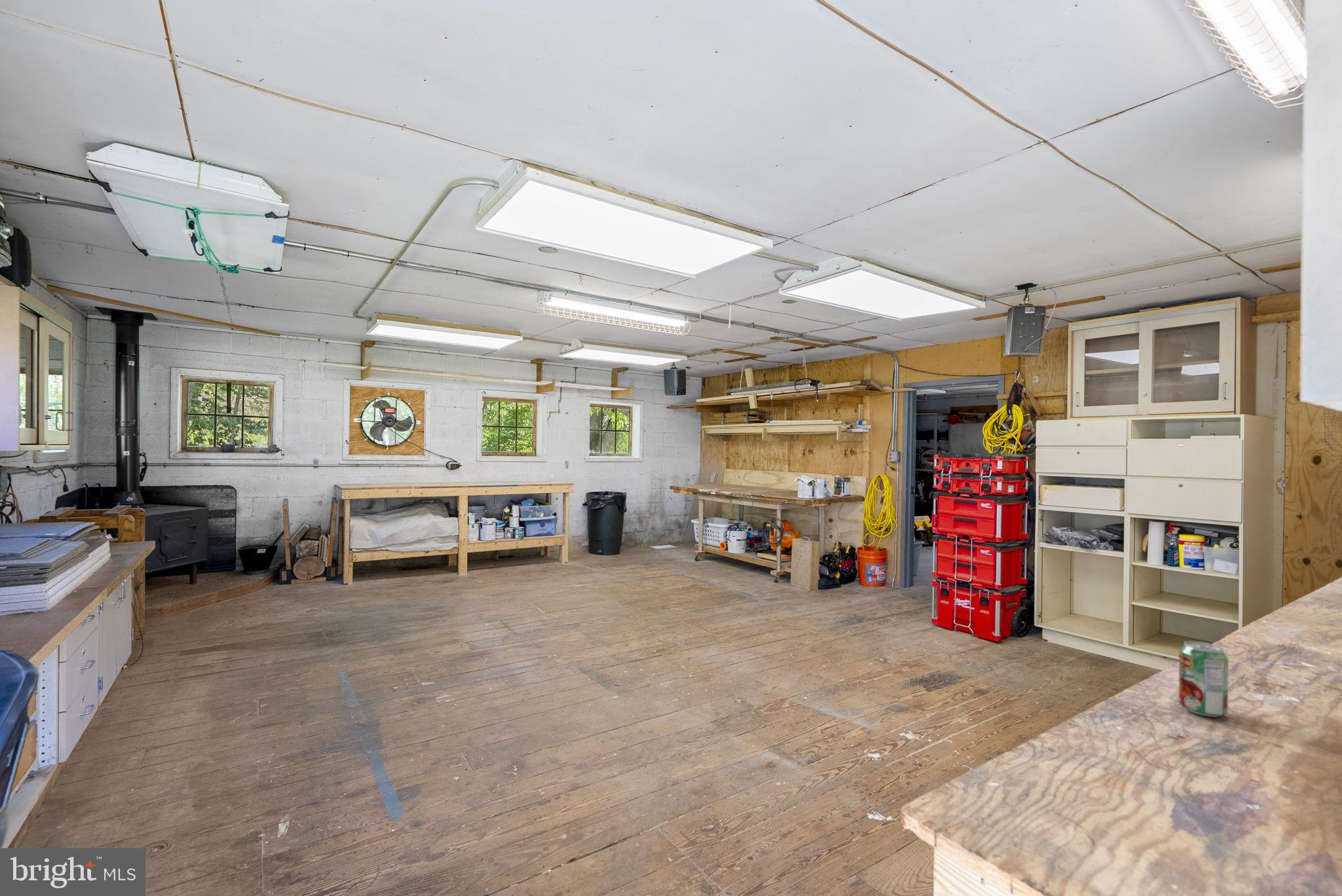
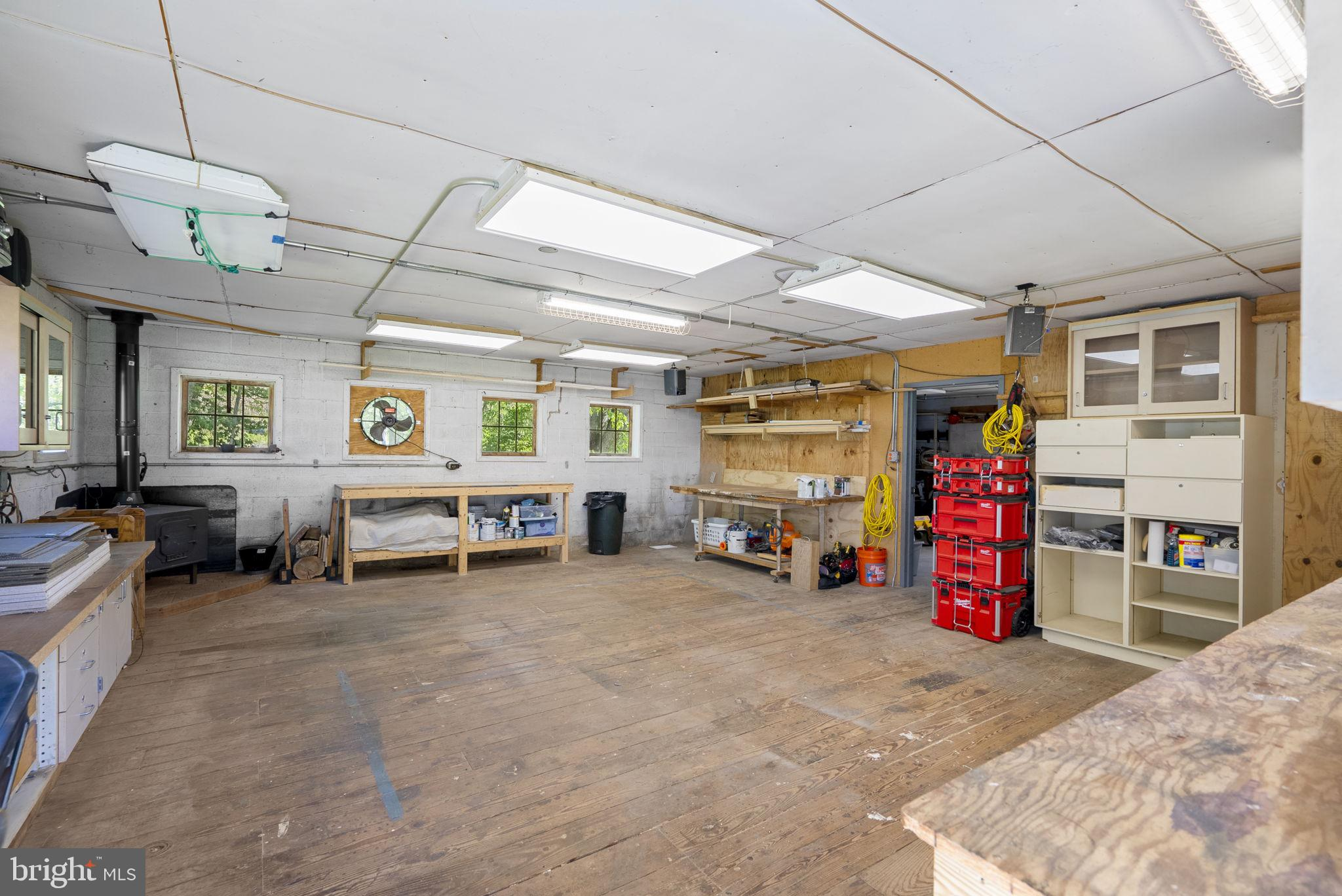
- beverage can [1178,641,1229,718]
